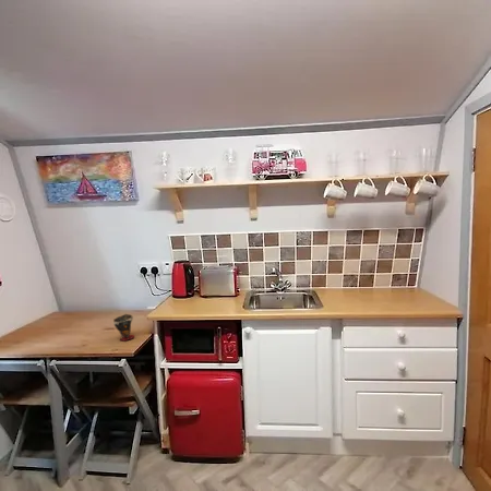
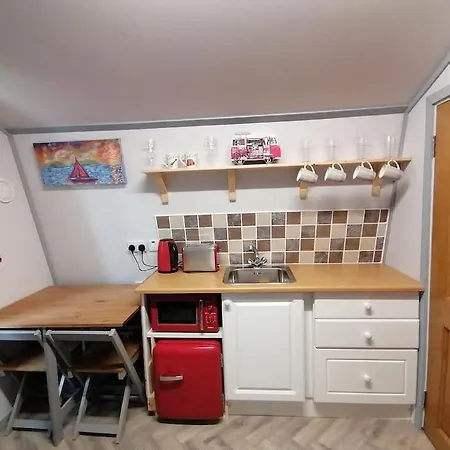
- cup [112,313,135,343]
